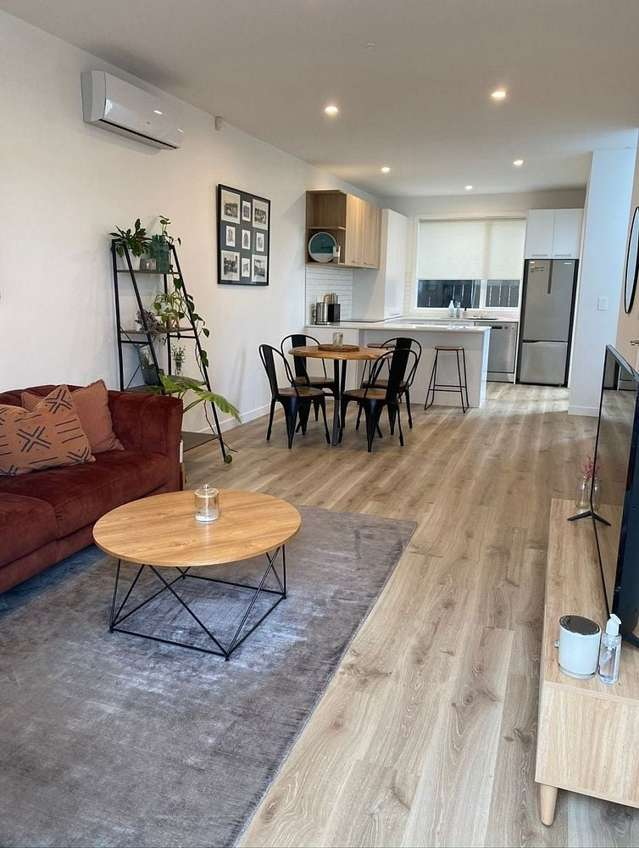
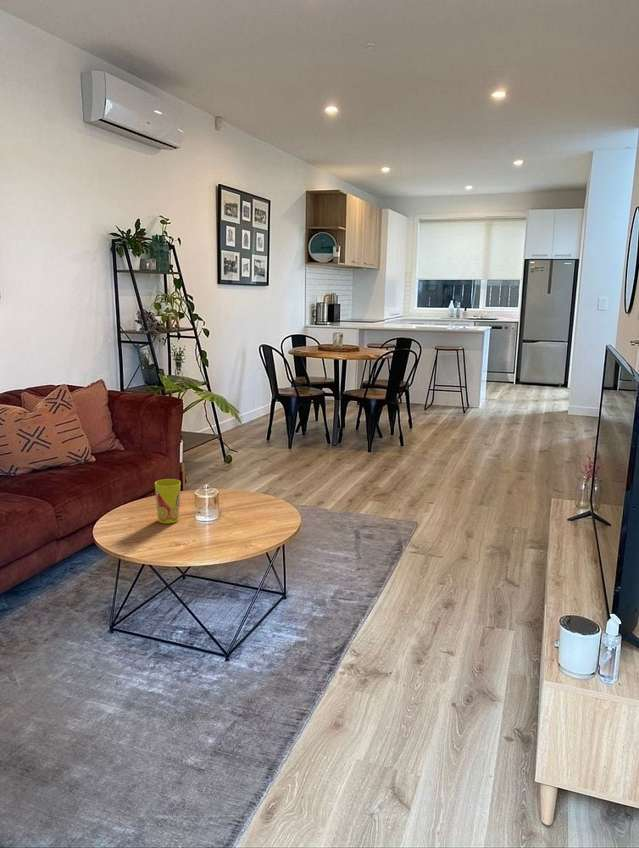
+ cup [154,478,182,524]
